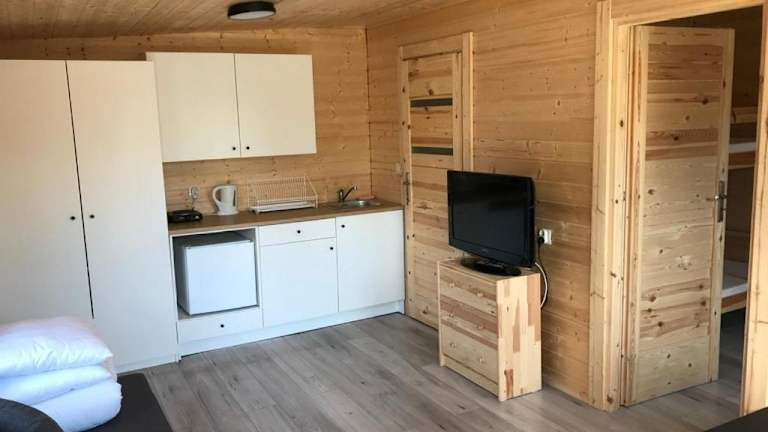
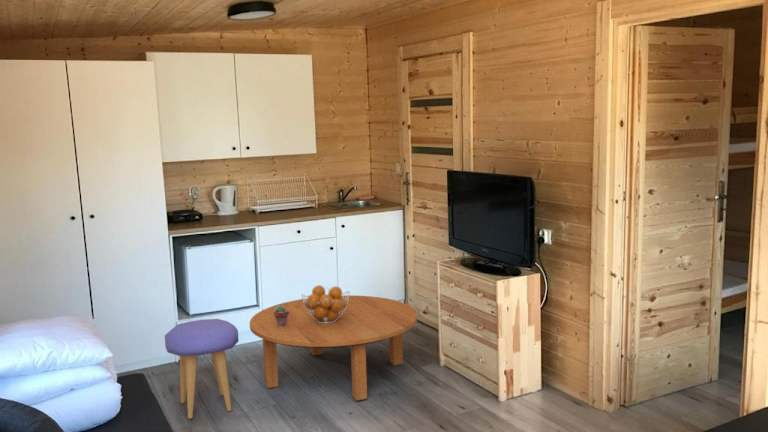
+ stool [164,318,240,420]
+ coffee table [249,294,418,402]
+ fruit basket [301,284,351,323]
+ potted succulent [273,305,289,327]
